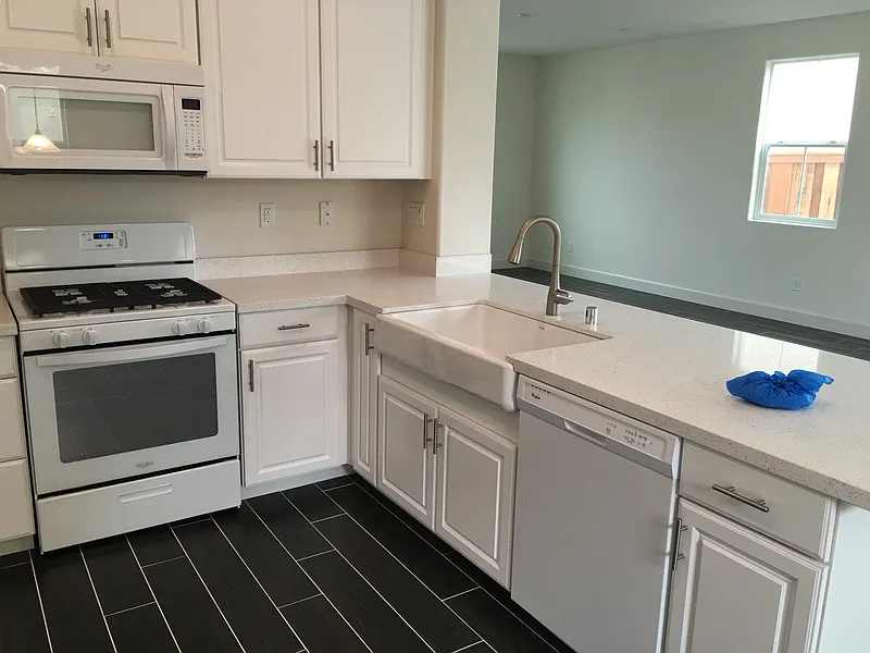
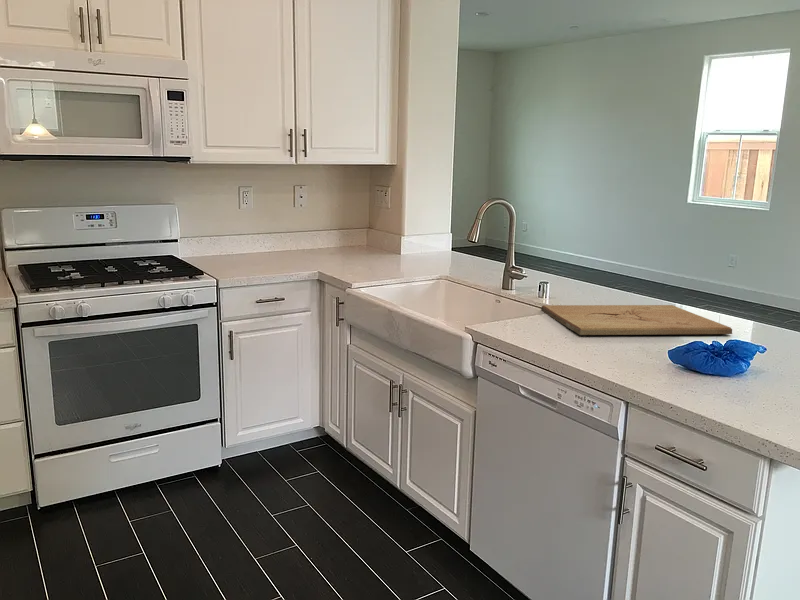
+ cutting board [540,304,733,336]
